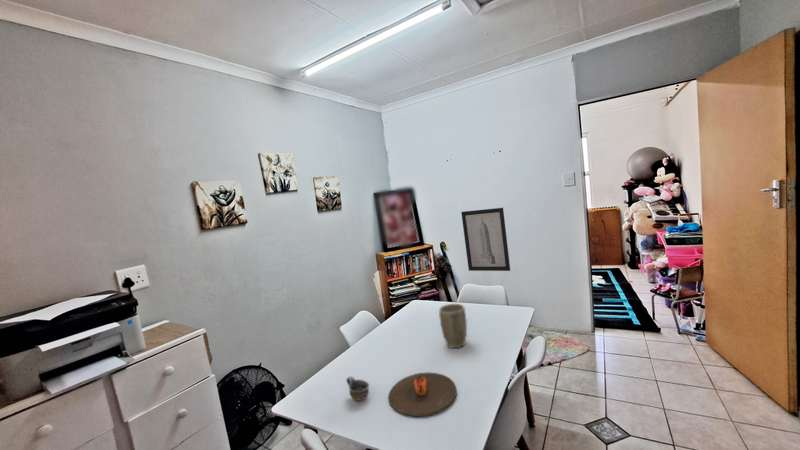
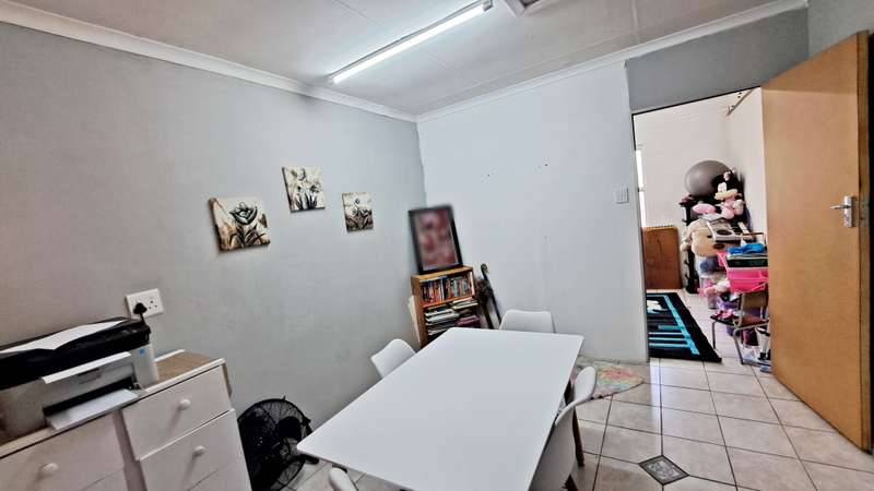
- plate [387,372,458,418]
- cup [345,375,370,402]
- wall art [460,207,511,272]
- plant pot [438,303,468,349]
